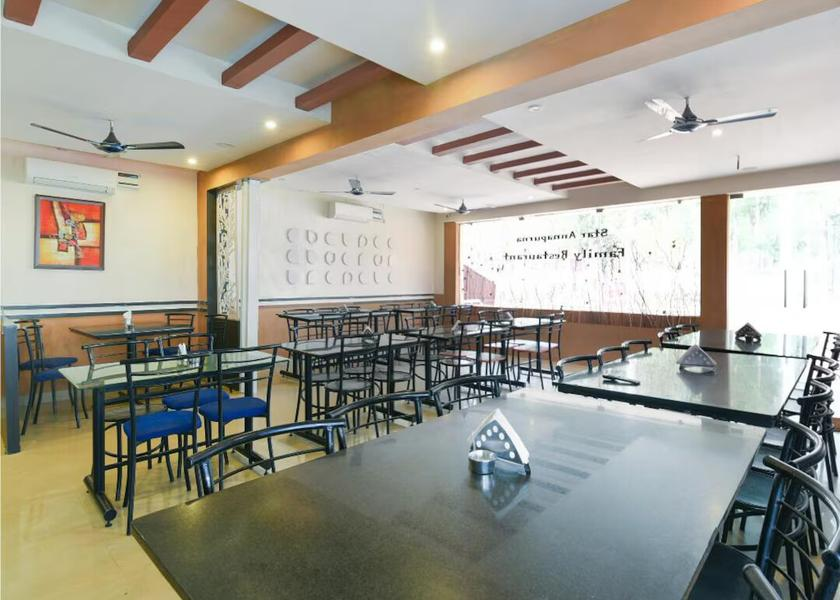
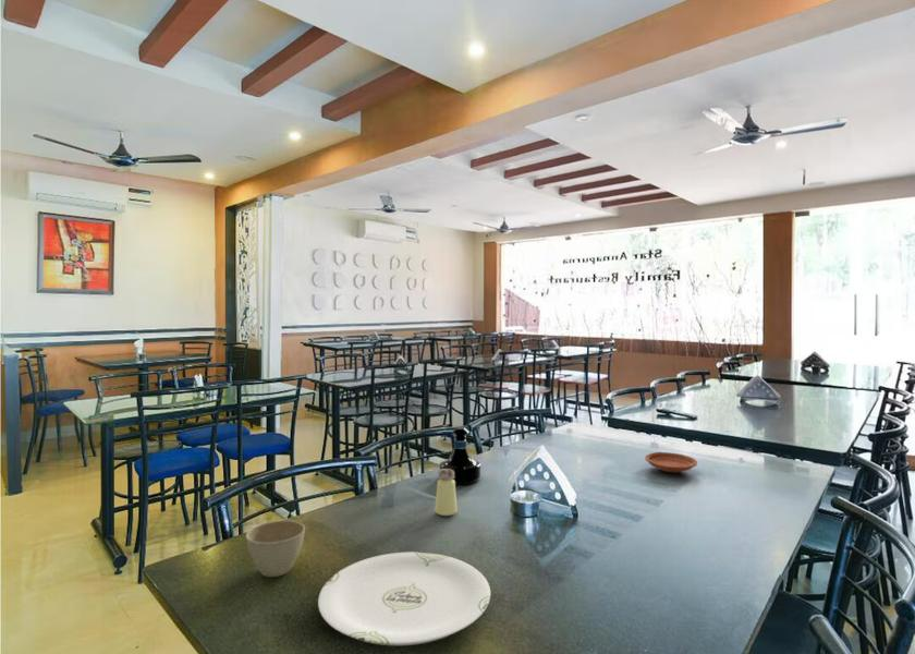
+ saltshaker [434,469,457,517]
+ flower pot [245,520,306,578]
+ plate [317,552,491,646]
+ plate [644,451,698,473]
+ tequila bottle [439,426,483,486]
